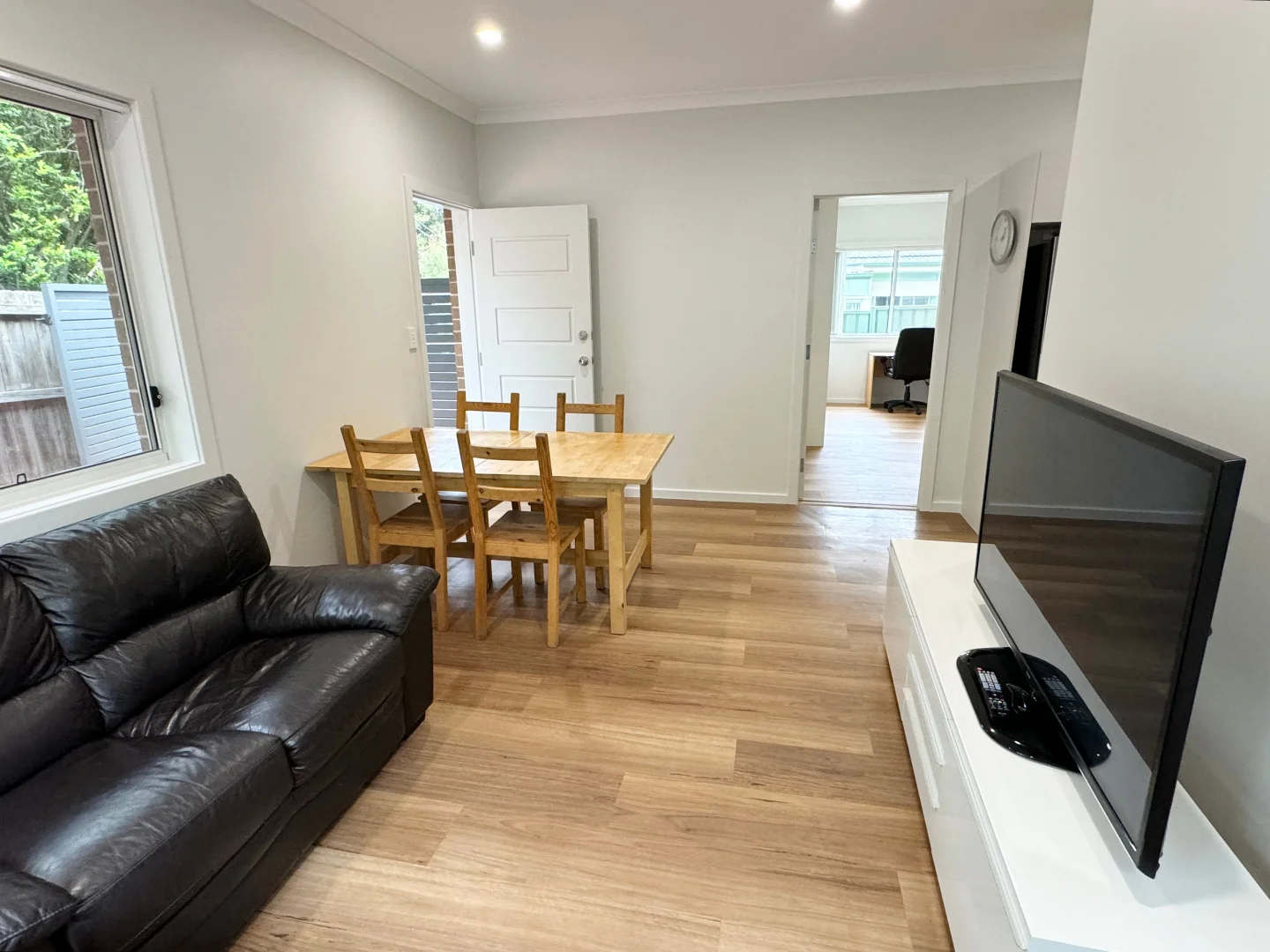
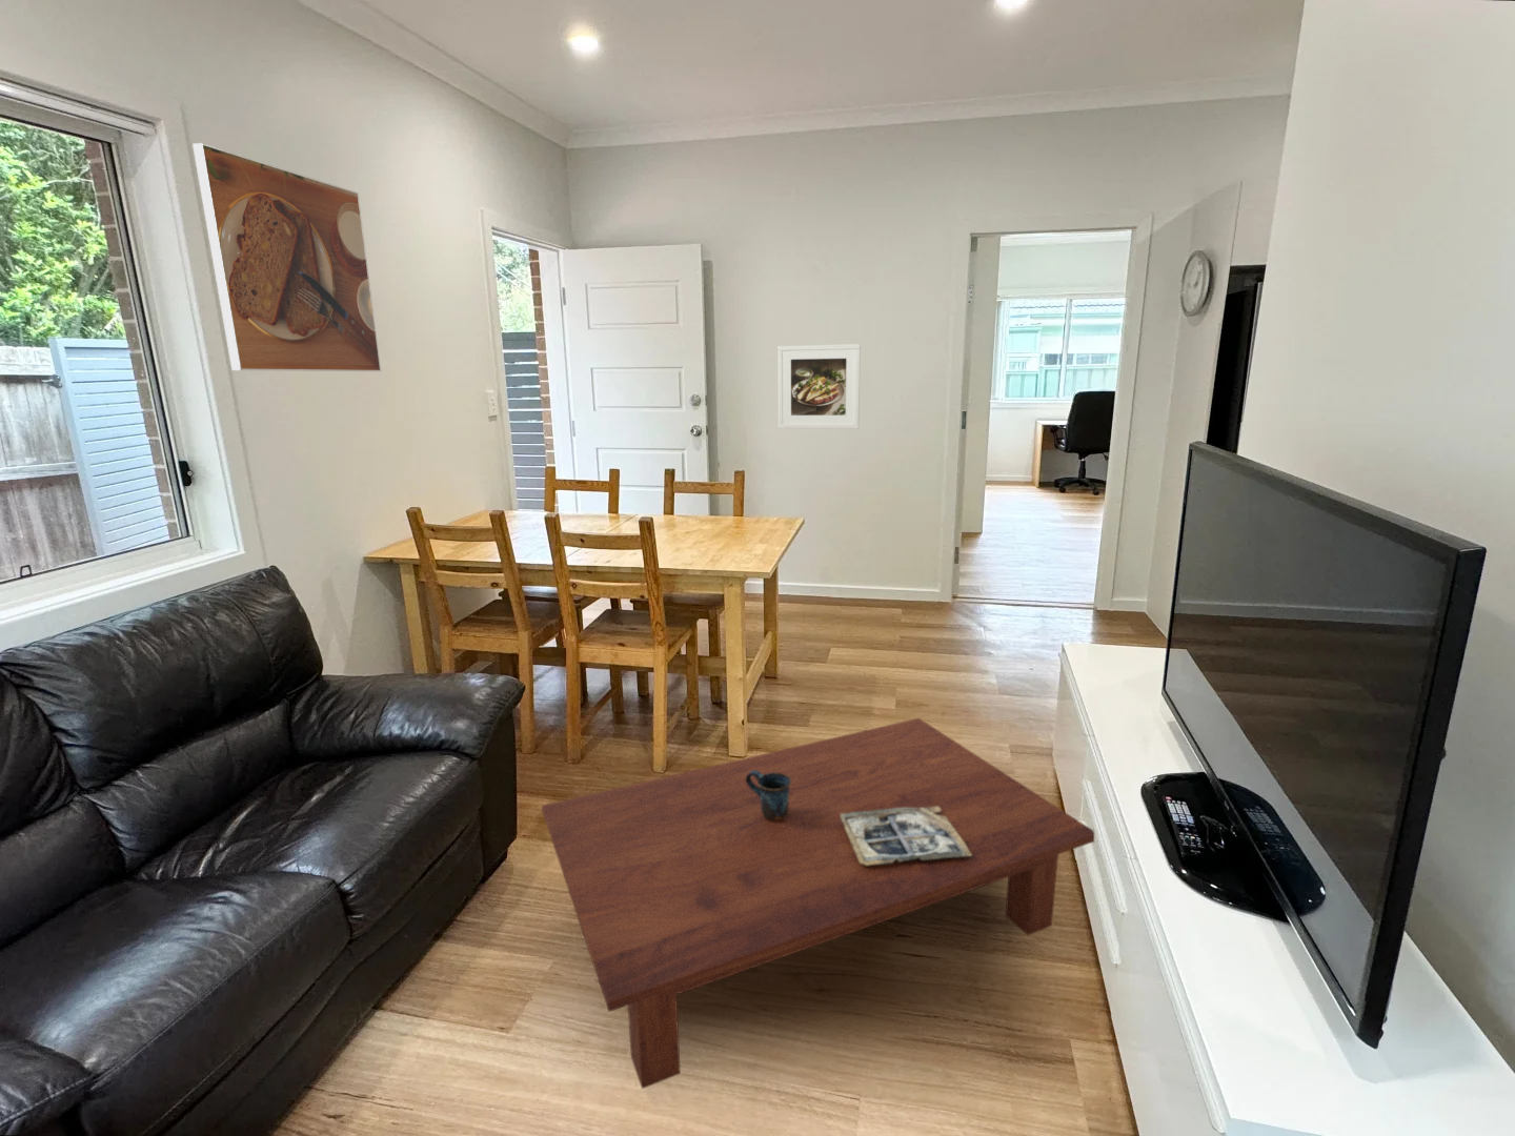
+ magazine [841,807,972,865]
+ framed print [192,142,382,372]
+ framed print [777,342,861,430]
+ mug [746,770,791,821]
+ coffee table [540,717,1095,1089]
